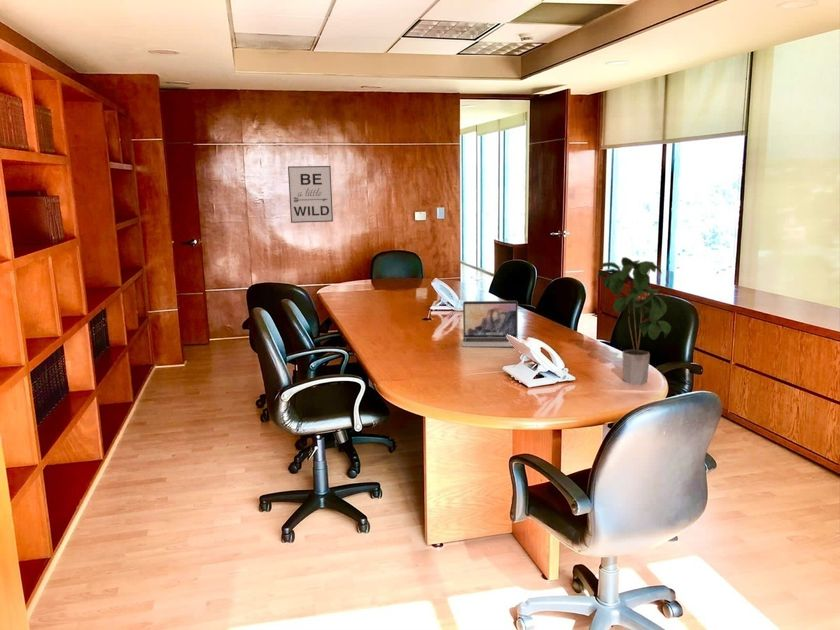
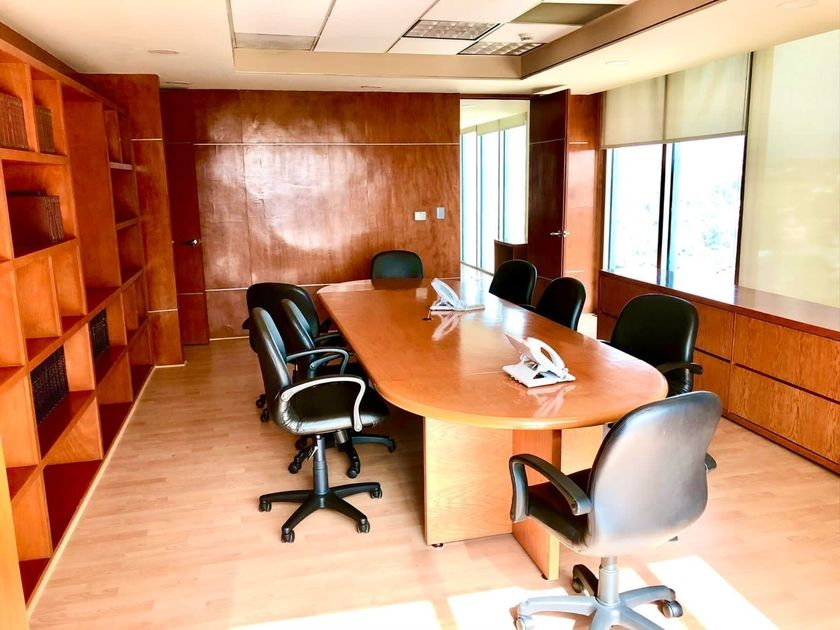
- potted plant [597,256,672,385]
- laptop [461,300,519,348]
- wall art [287,165,334,224]
